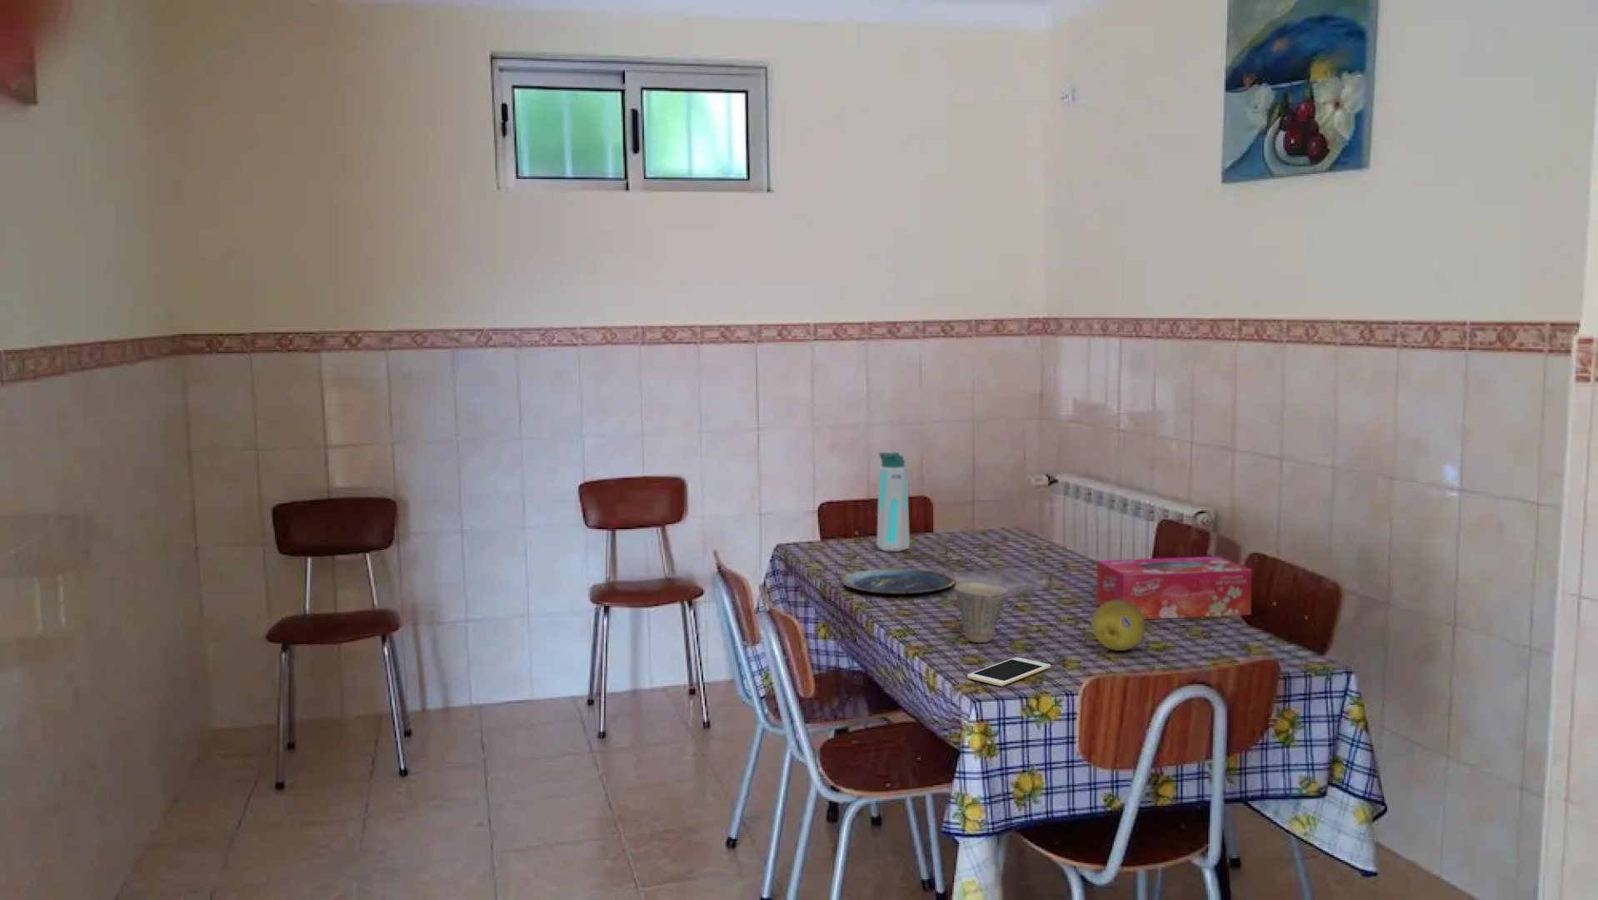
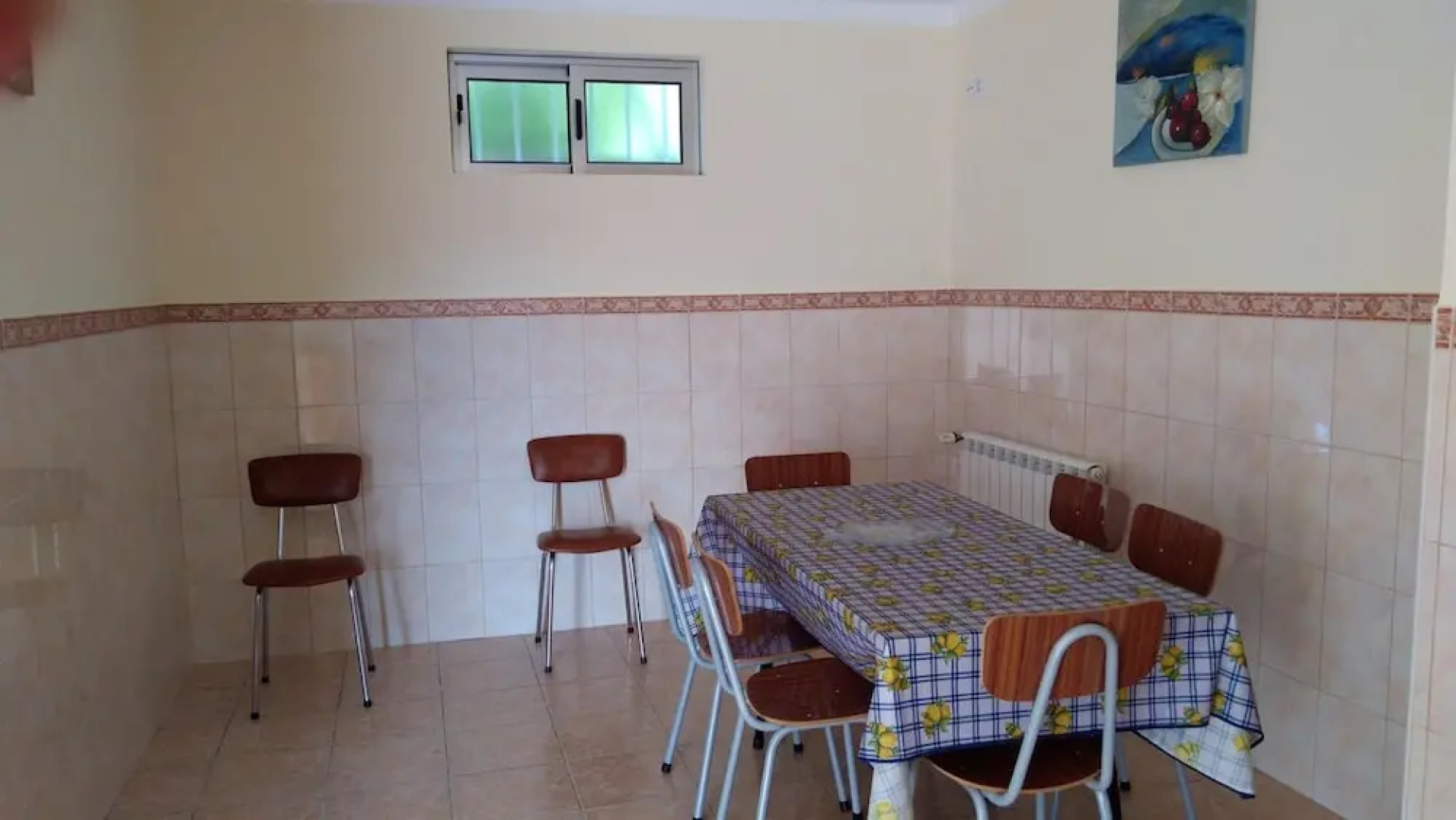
- cell phone [967,656,1051,687]
- cup [954,582,1009,643]
- plate [840,567,956,595]
- tissue box [1095,555,1253,620]
- fruit [1091,600,1146,652]
- water bottle [876,452,911,552]
